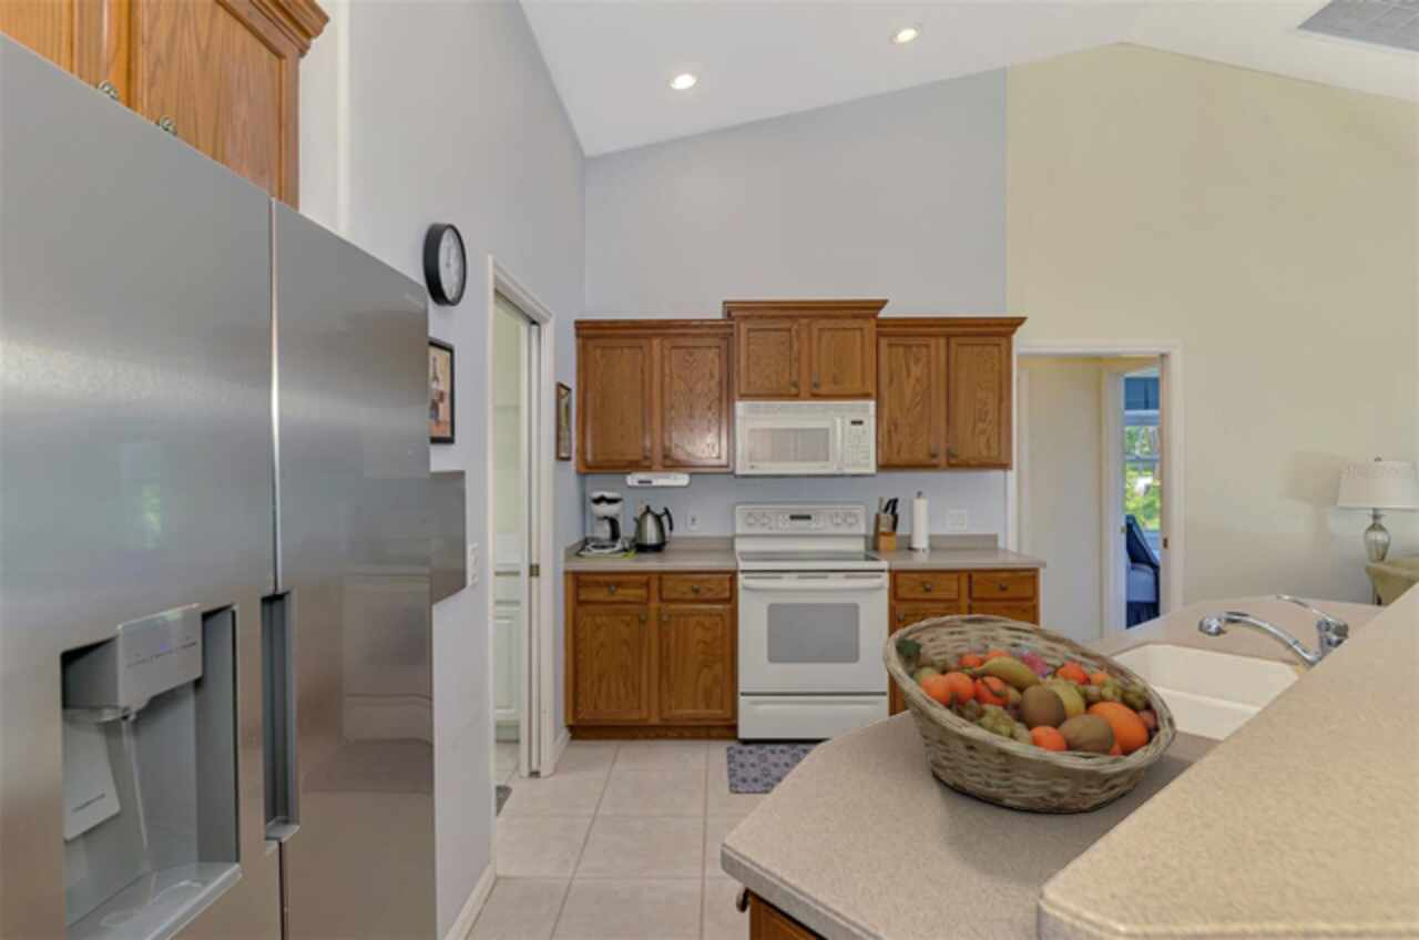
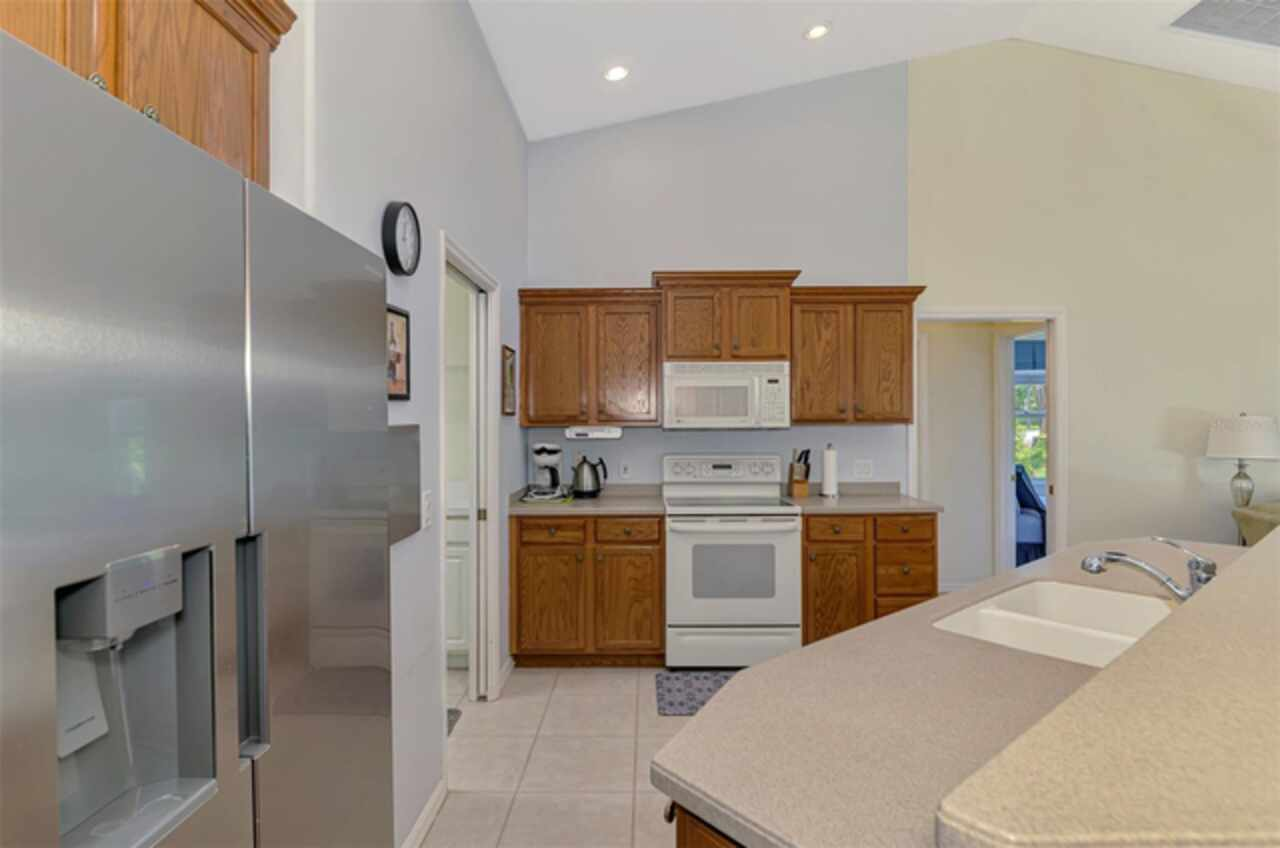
- fruit basket [881,613,1177,815]
